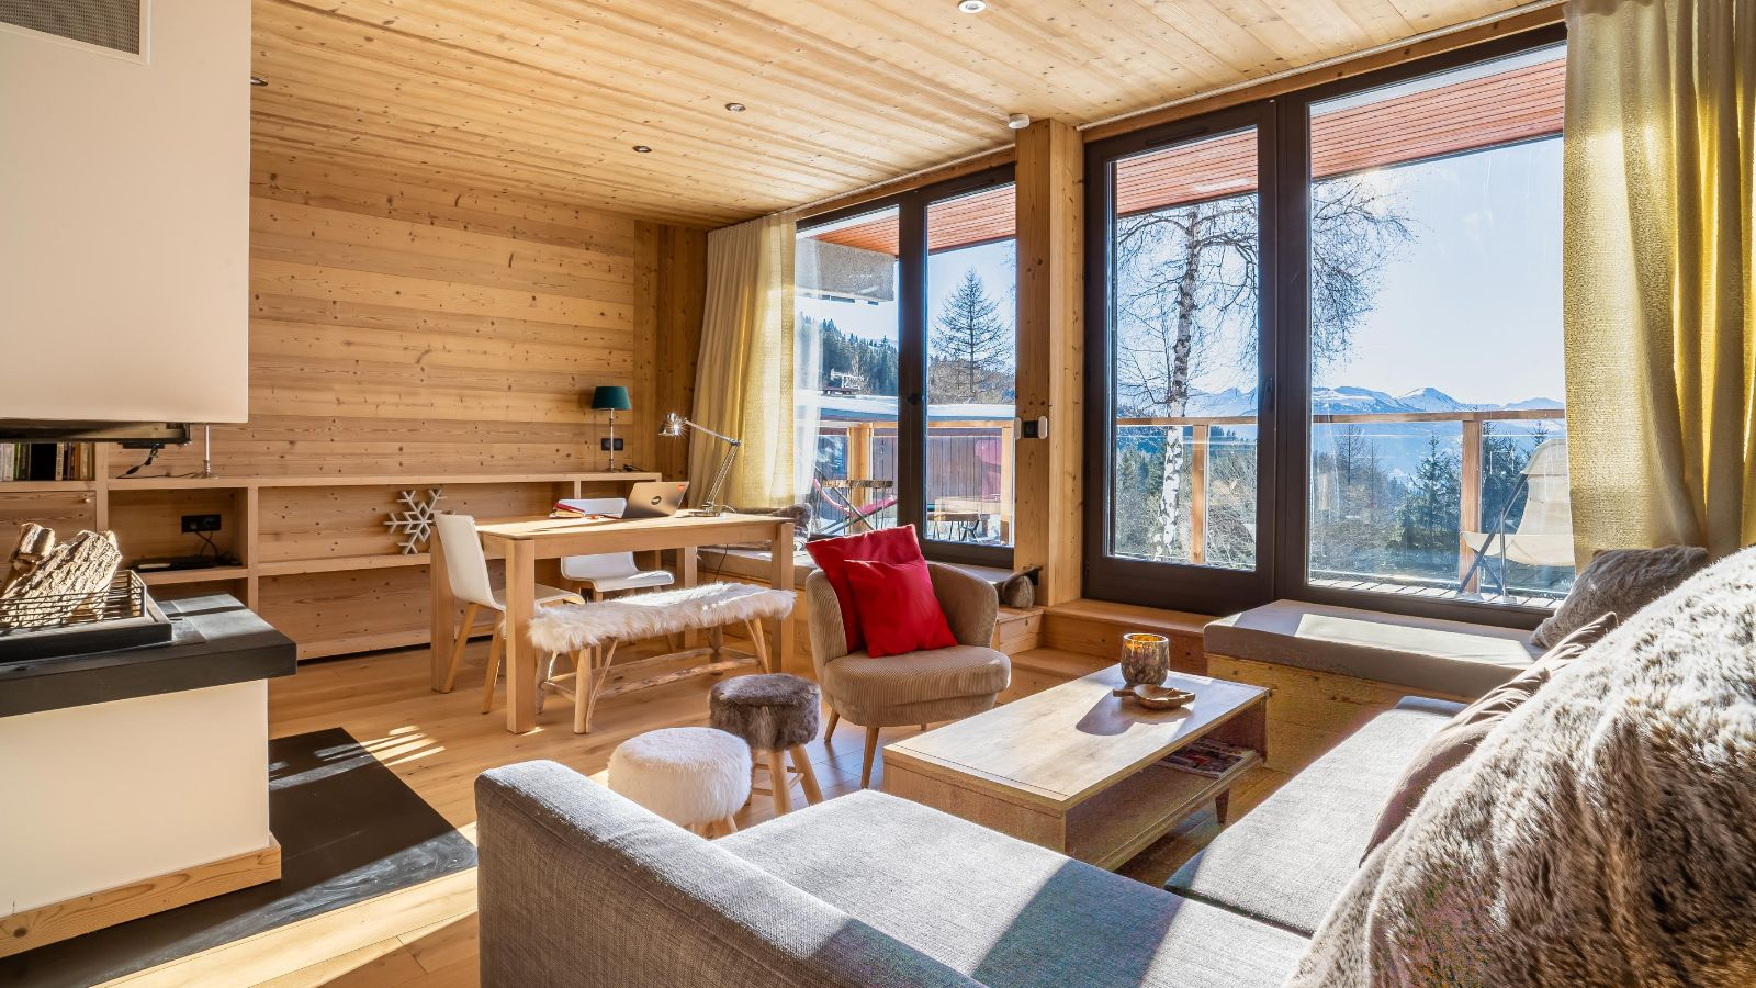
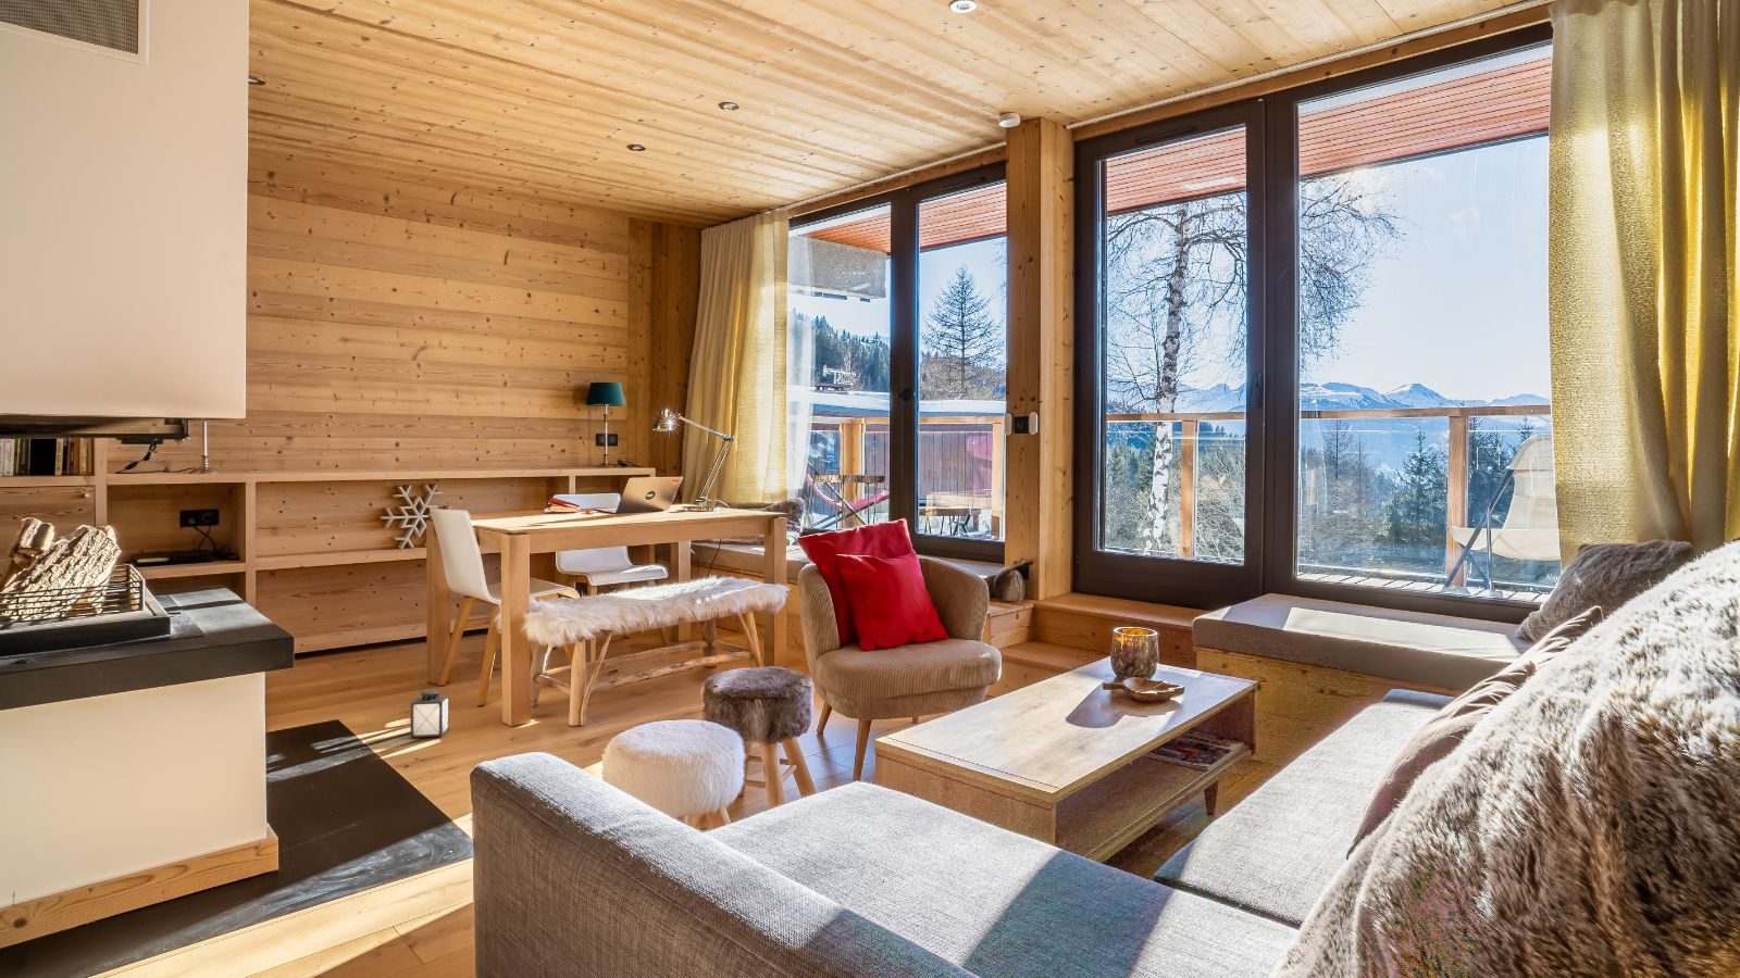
+ lantern [410,659,451,739]
